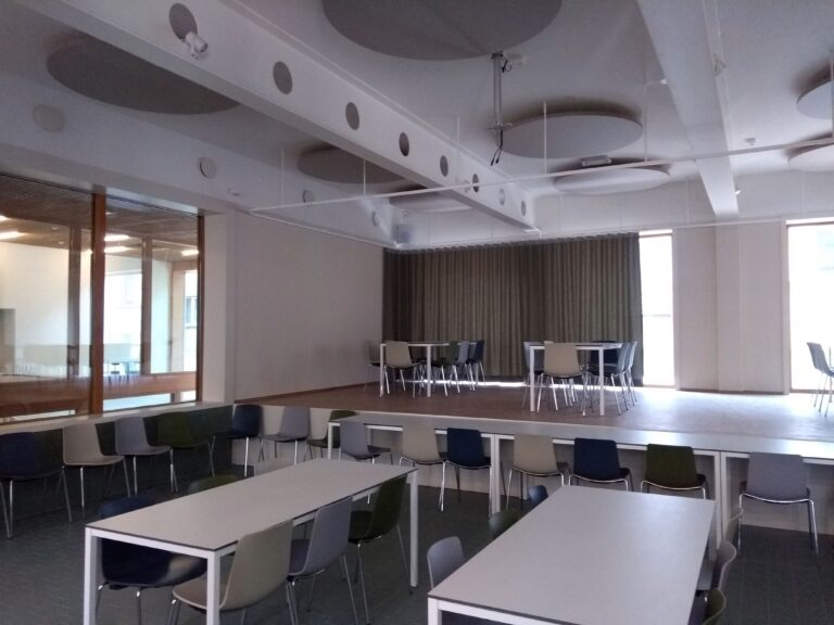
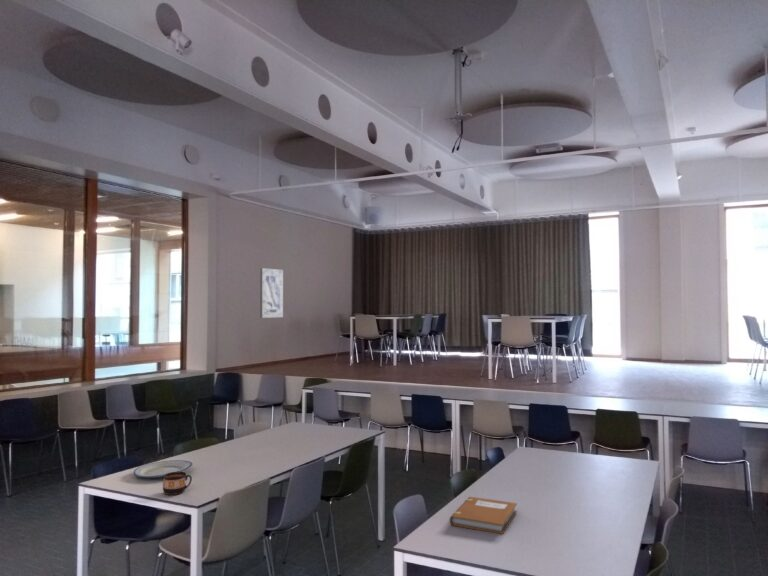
+ notebook [449,496,518,535]
+ wall art [259,267,284,319]
+ plate [133,459,193,479]
+ cup [162,471,193,496]
